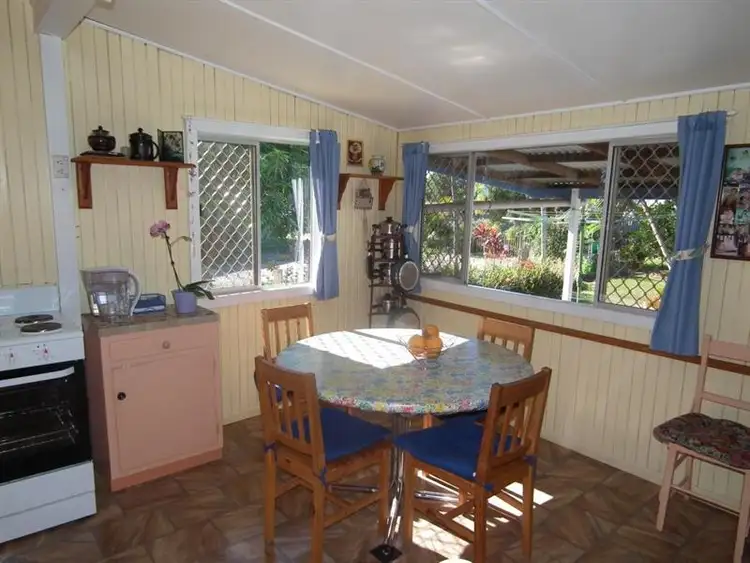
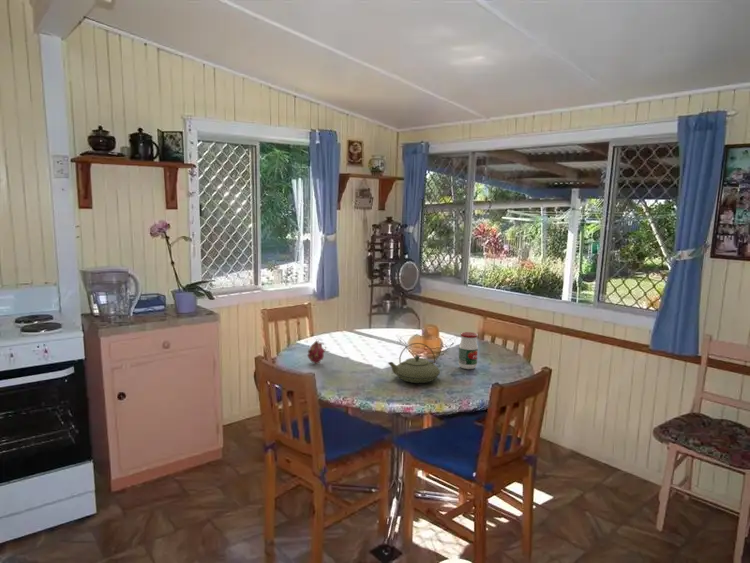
+ teapot [387,342,441,384]
+ fruit [306,337,327,365]
+ jar [457,331,479,370]
